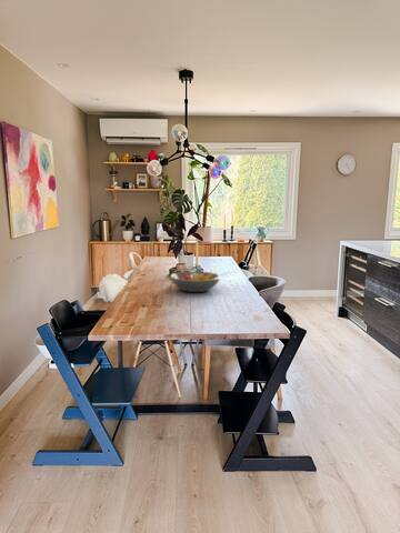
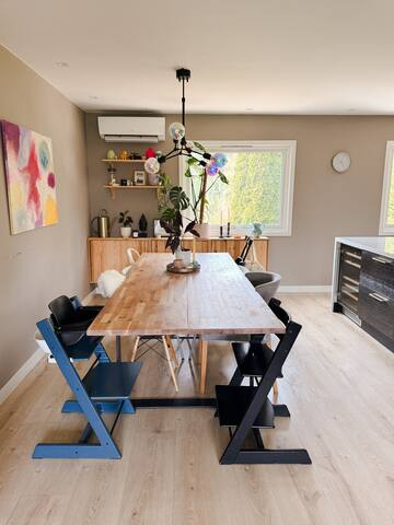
- fruit bowl [169,271,222,293]
